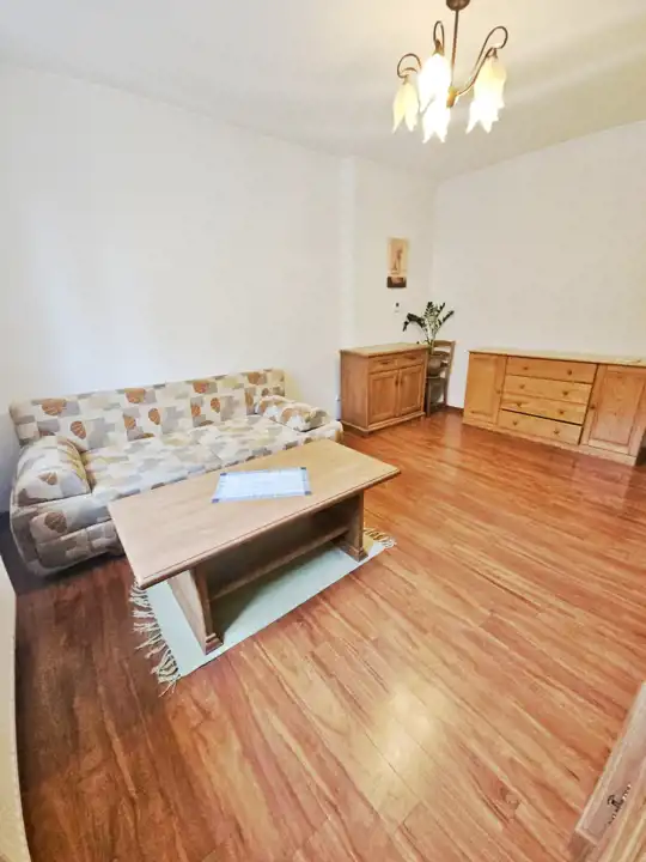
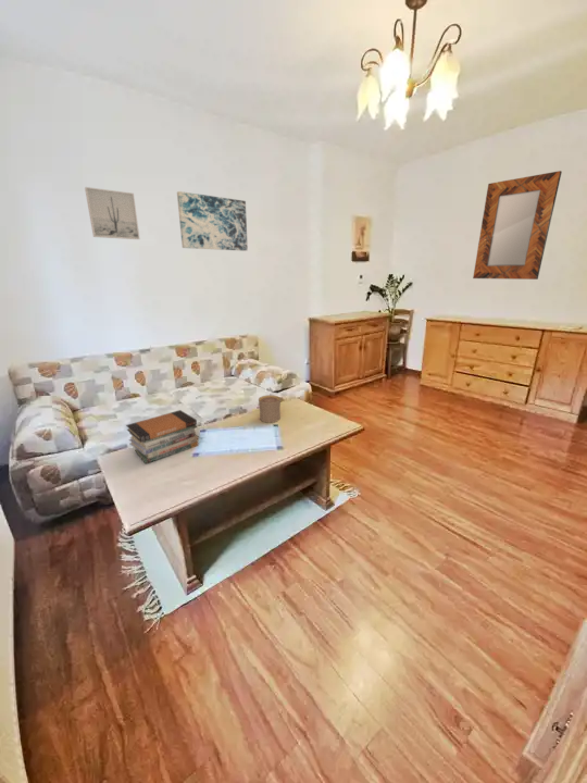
+ cup [258,394,282,424]
+ home mirror [472,170,563,281]
+ wall art [84,186,141,240]
+ wall art [176,190,249,252]
+ book stack [125,409,200,464]
